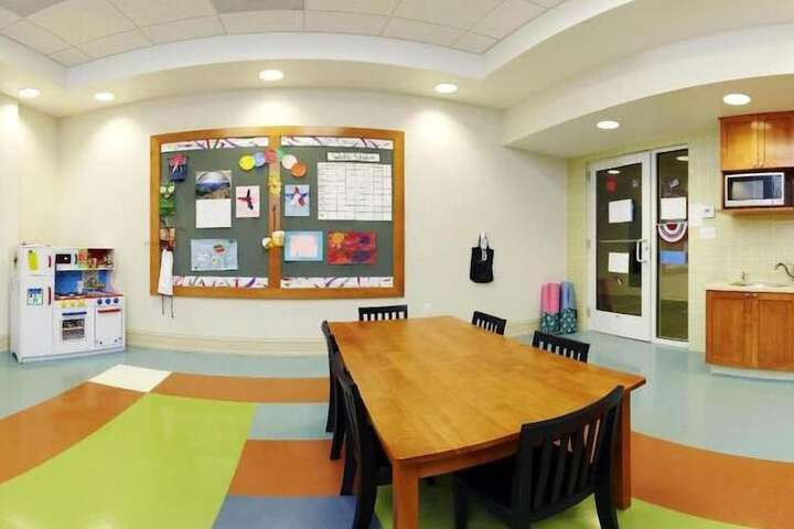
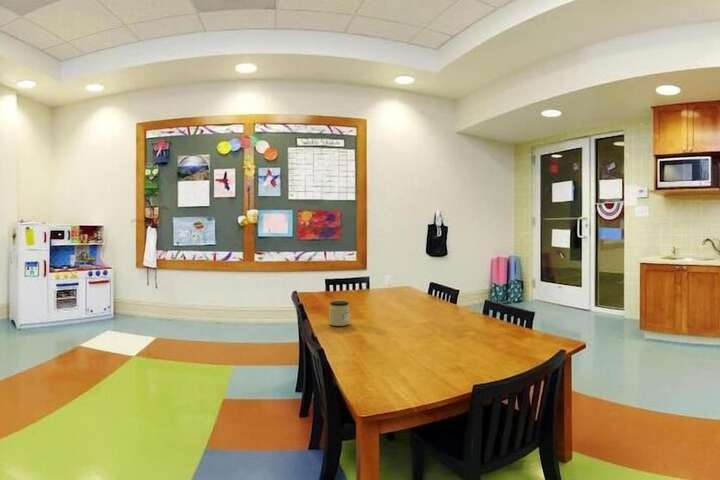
+ jar [328,300,351,327]
